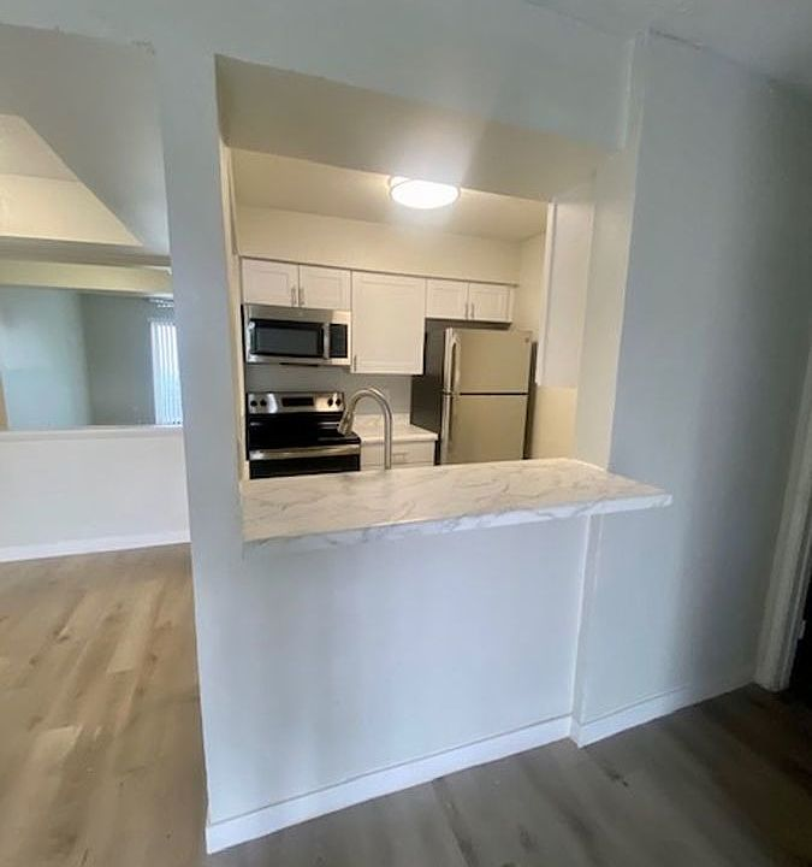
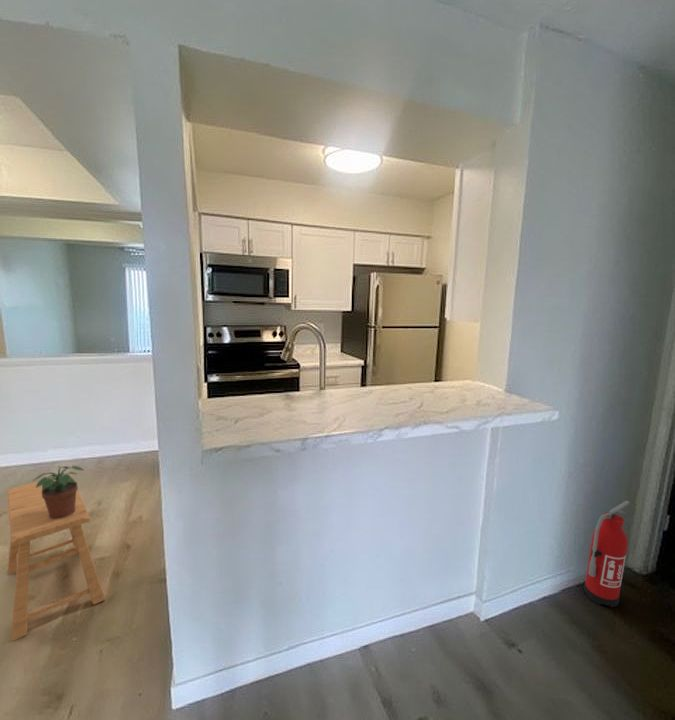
+ fire extinguisher [583,500,630,608]
+ stool [6,474,106,642]
+ potted plant [32,465,85,519]
